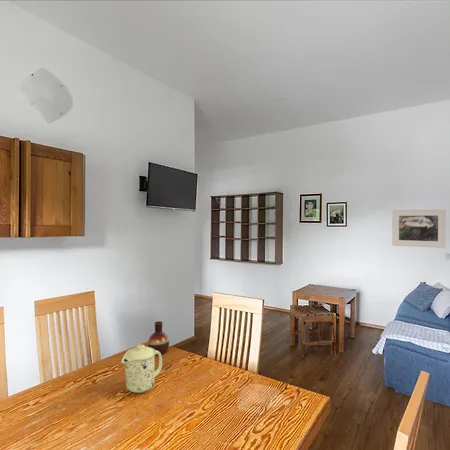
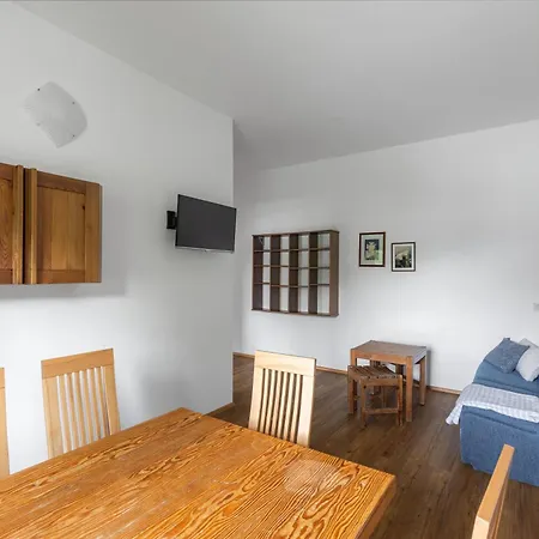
- mug [121,343,163,394]
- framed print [391,208,447,249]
- vase [147,320,170,356]
